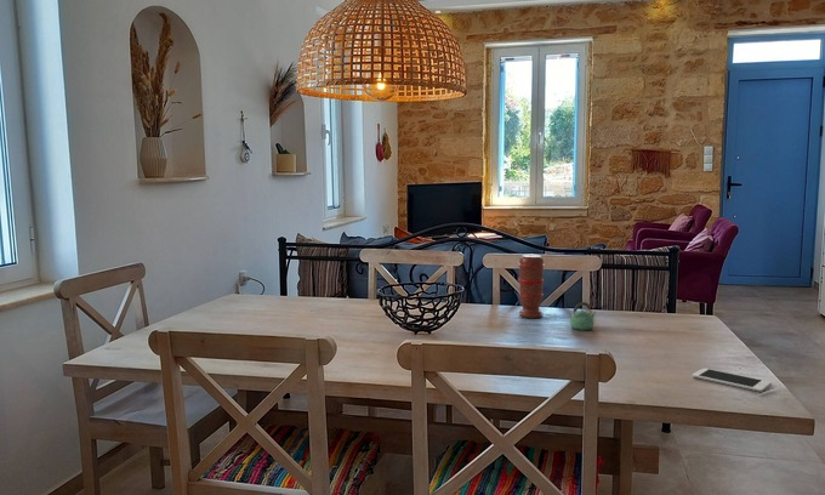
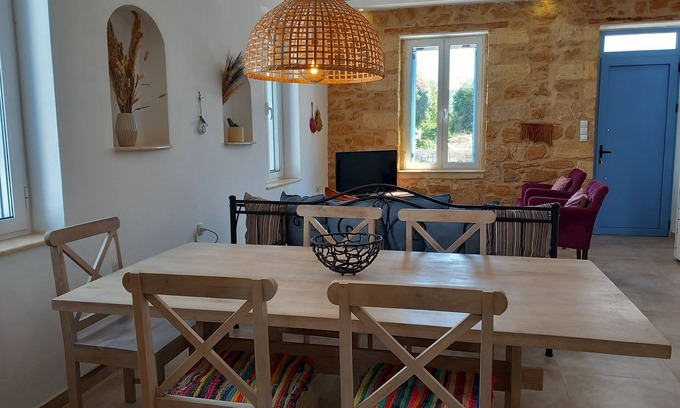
- spice grinder [517,254,546,319]
- teapot [569,301,597,332]
- cell phone [692,366,773,393]
